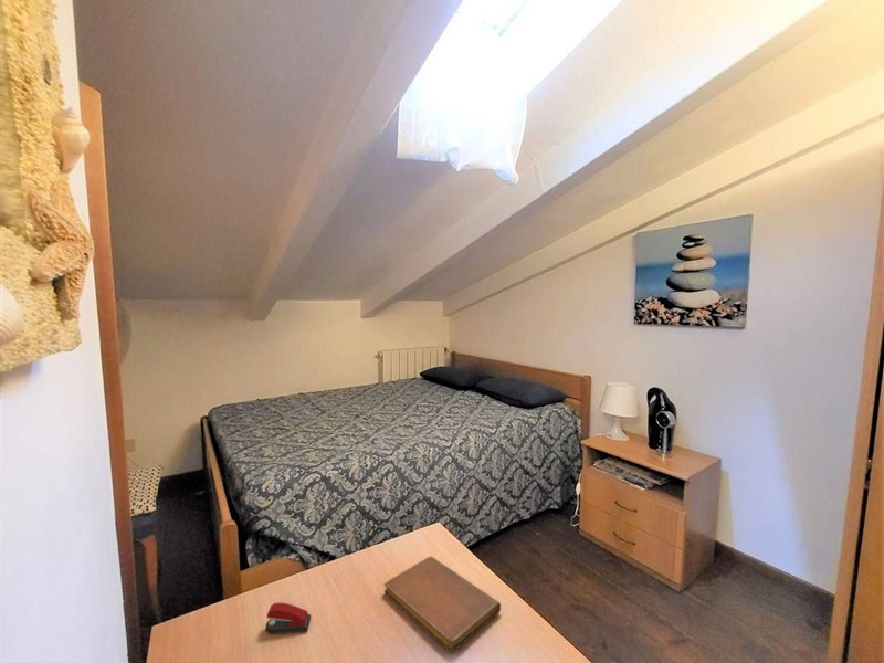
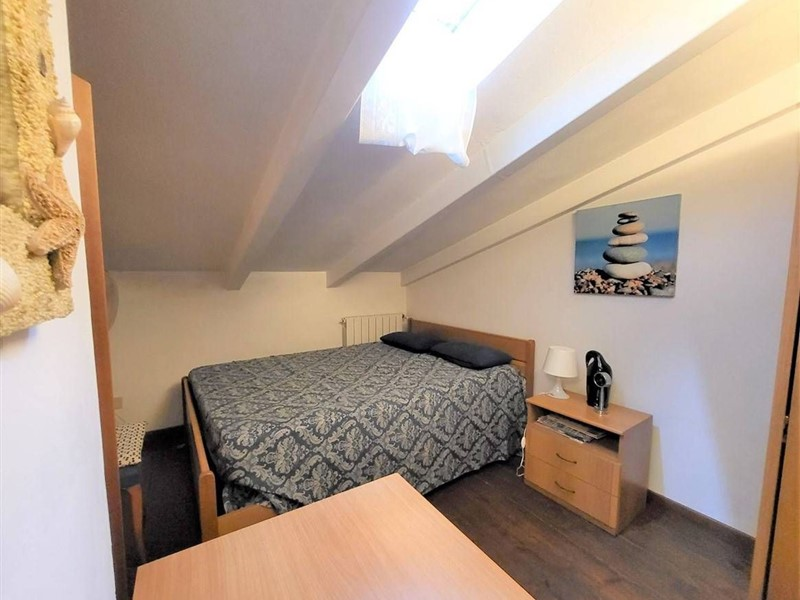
- notebook [383,556,502,654]
- stapler [265,602,312,635]
